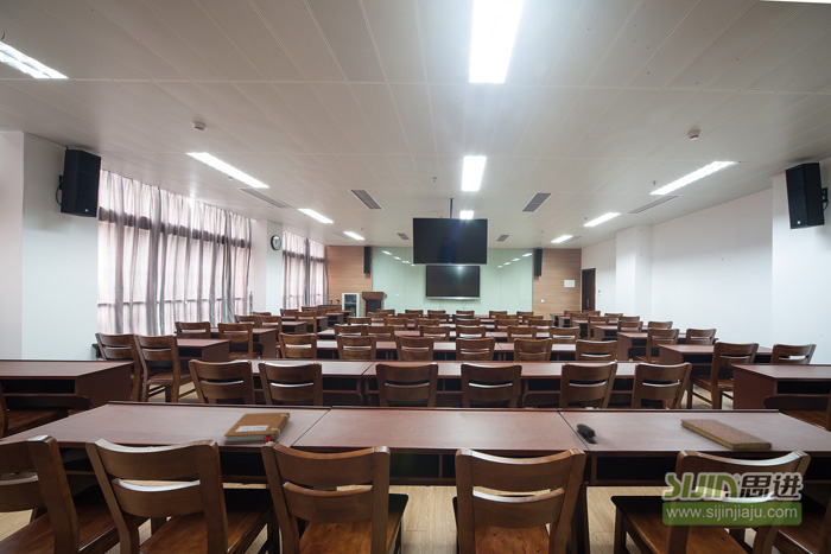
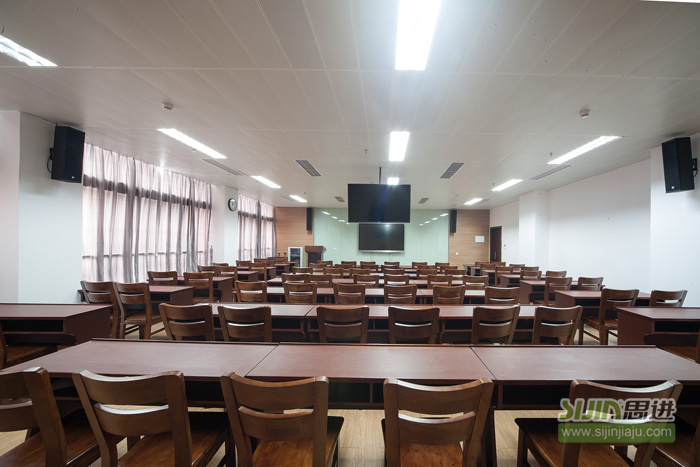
- notebook [222,412,291,445]
- notebook [679,418,773,451]
- stapler [575,422,597,444]
